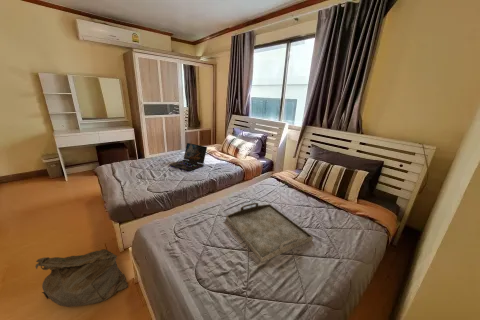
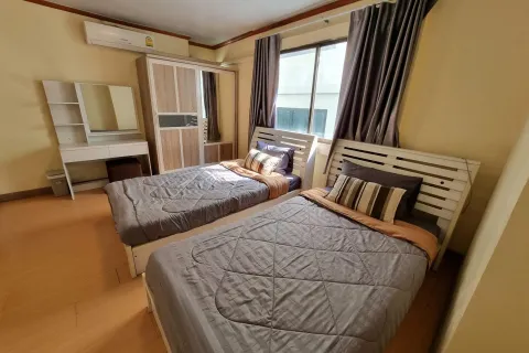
- laptop [168,142,208,172]
- bag [34,248,129,308]
- serving tray [225,202,314,263]
